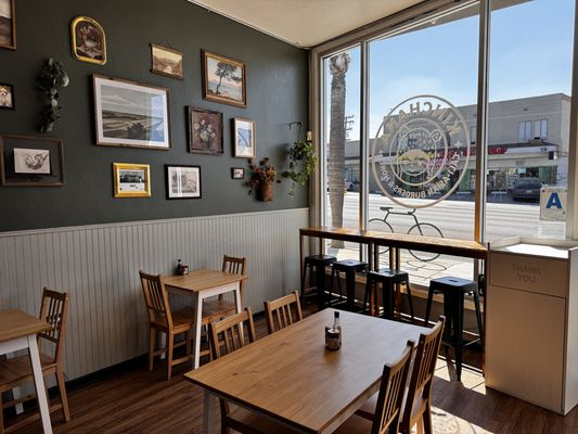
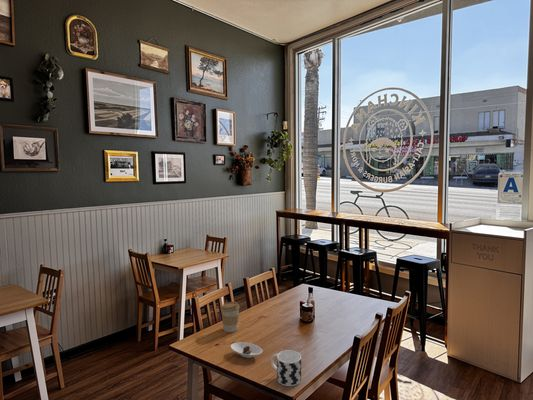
+ saucer [230,341,263,359]
+ coffee cup [220,301,240,333]
+ cup [270,349,302,387]
